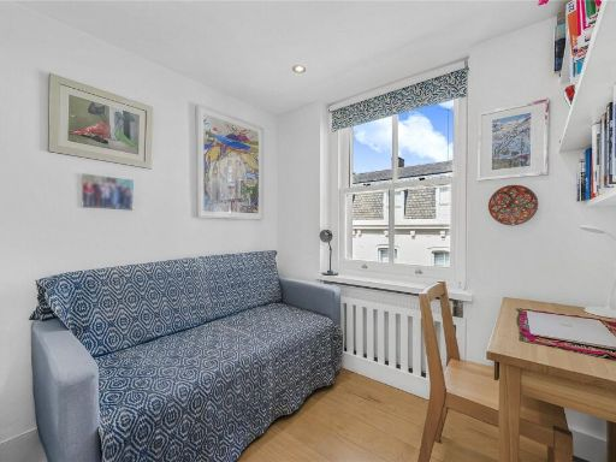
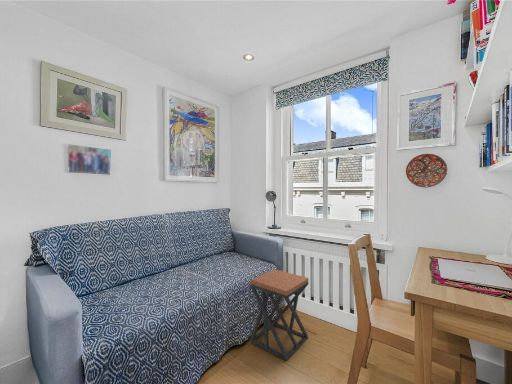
+ stool [249,268,309,362]
